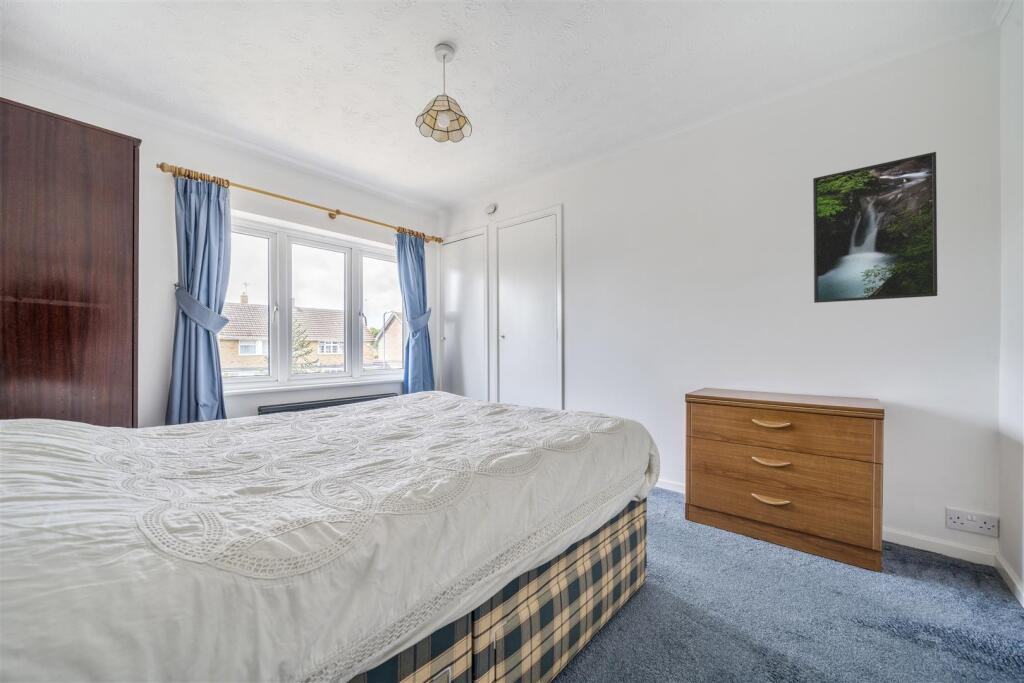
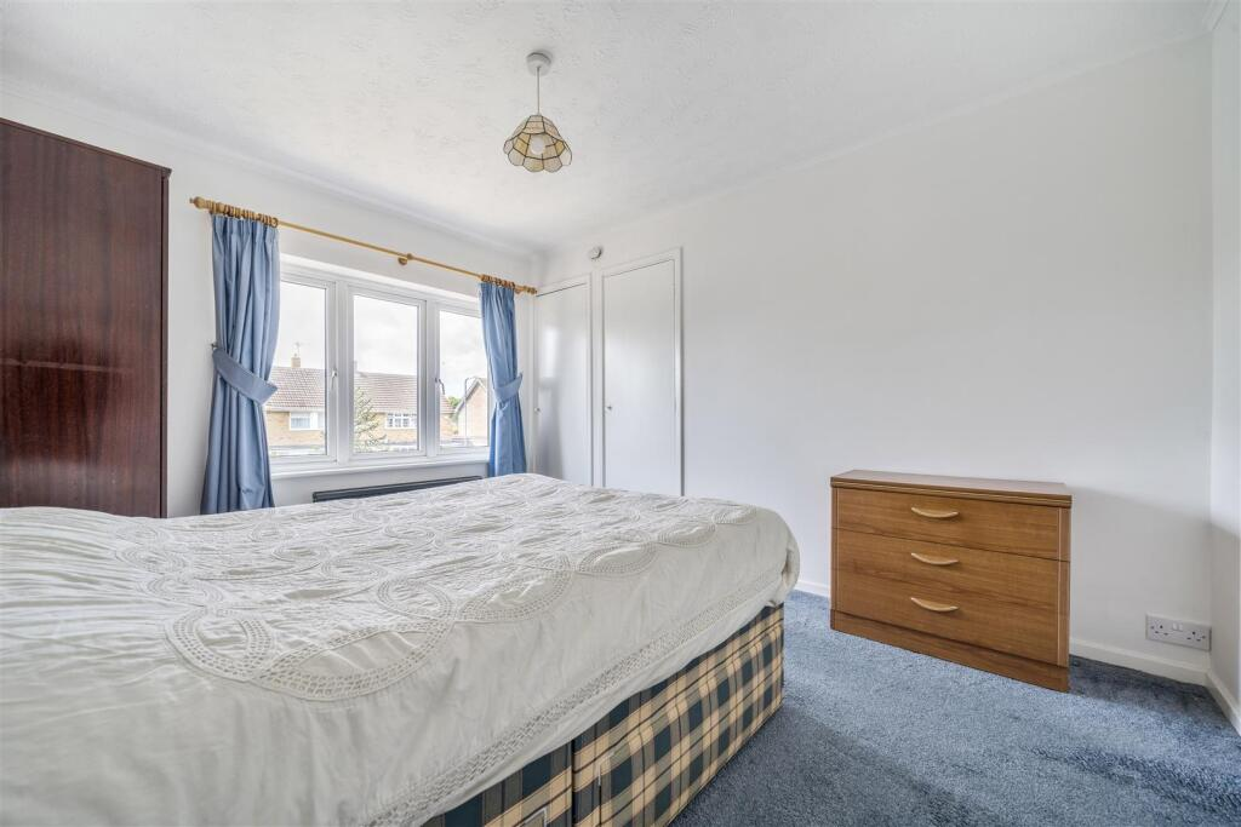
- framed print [812,151,938,304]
